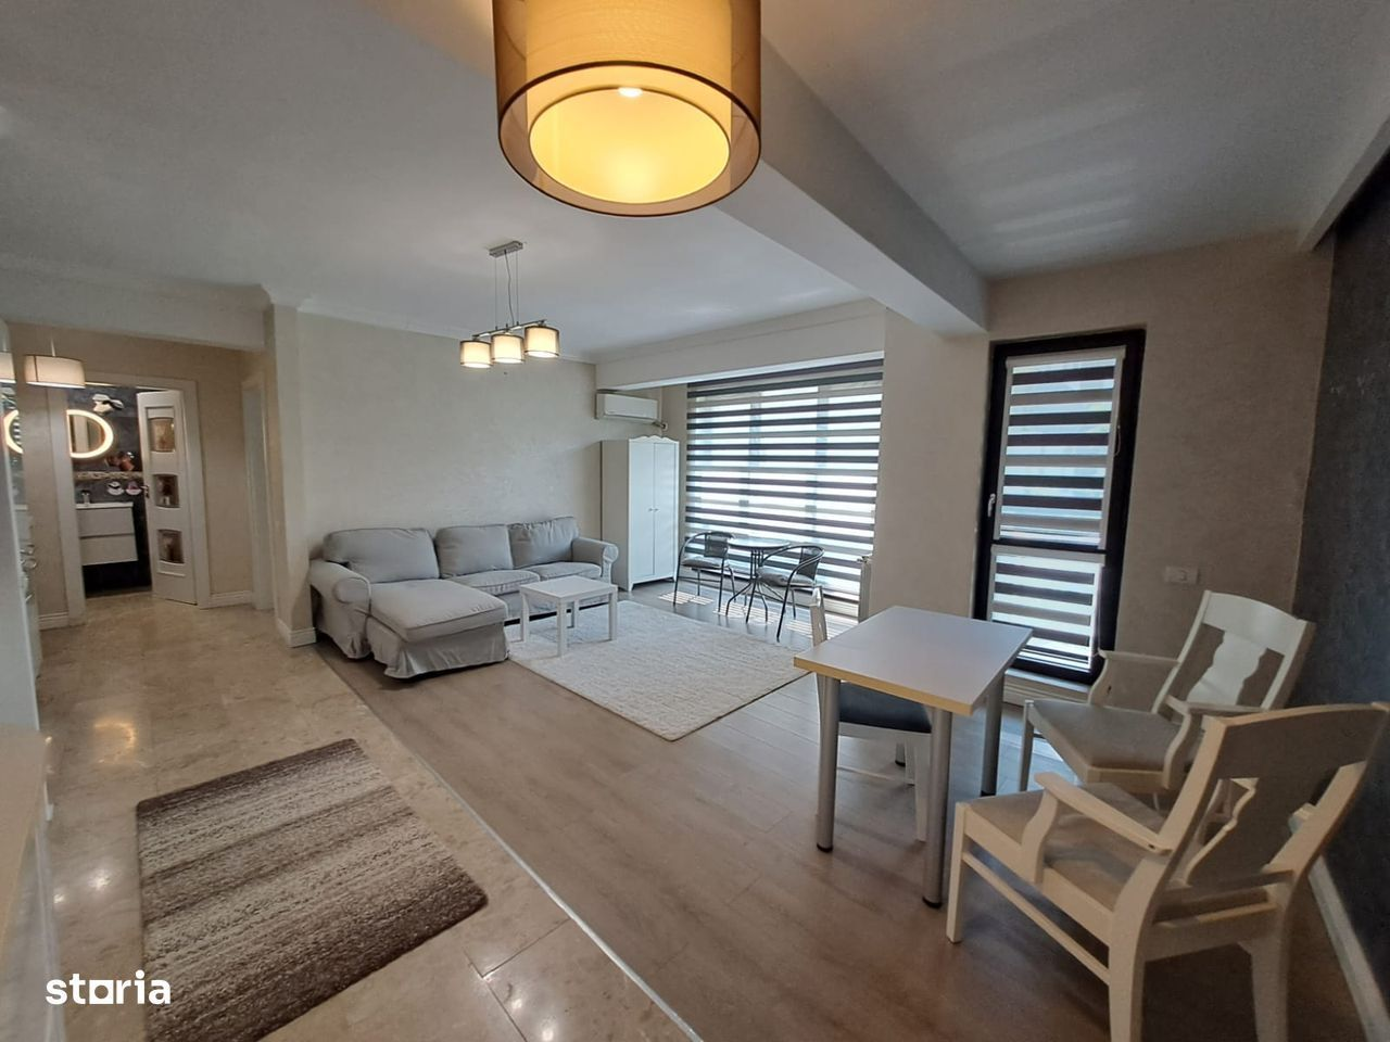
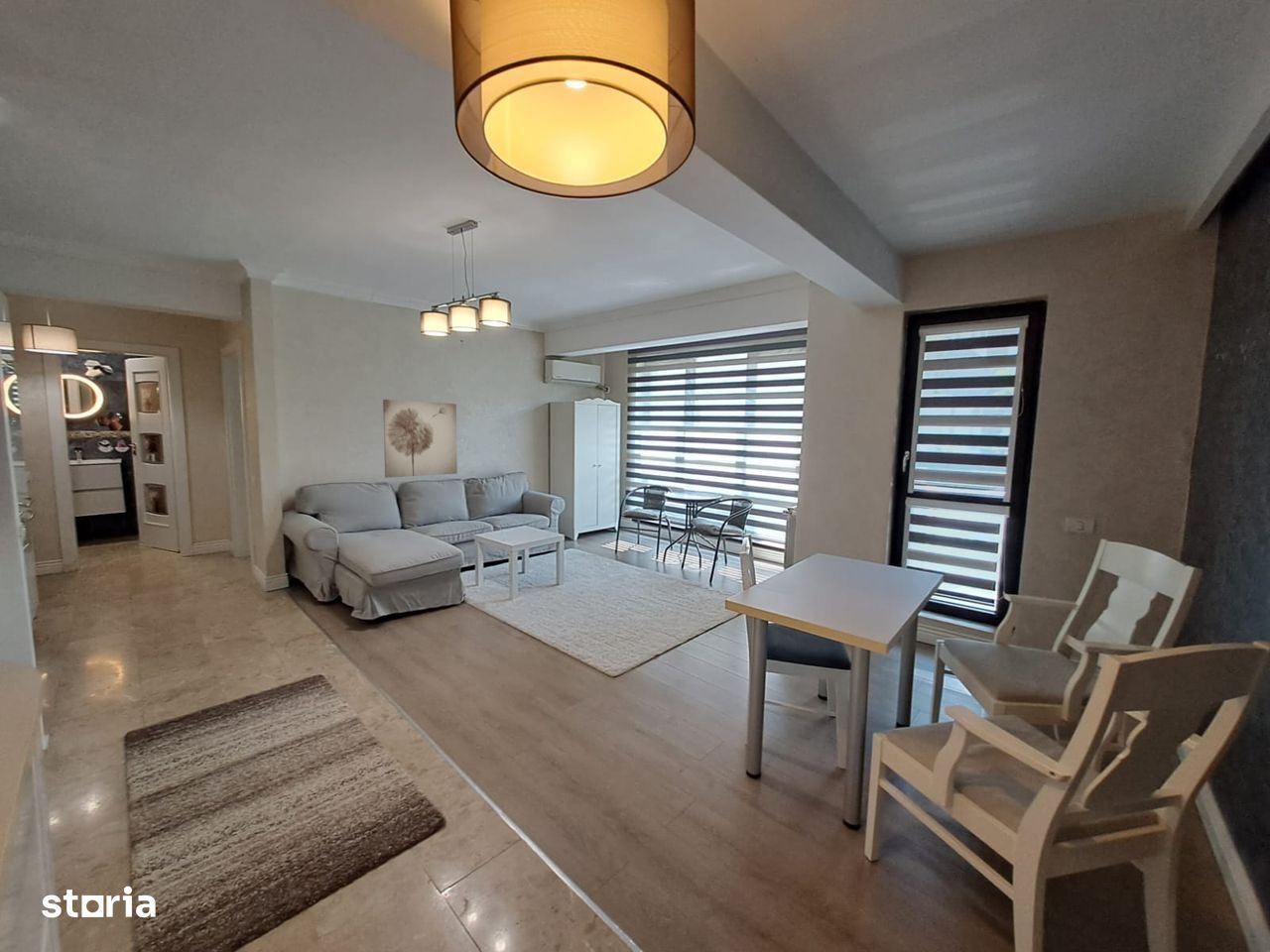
+ wall art [382,399,458,479]
